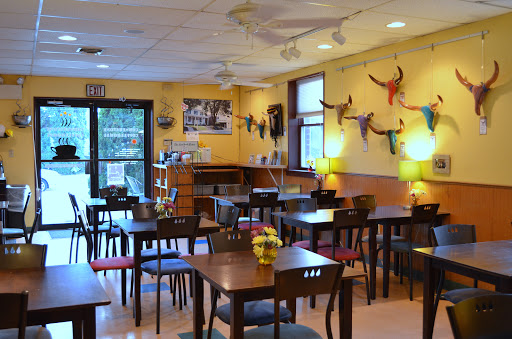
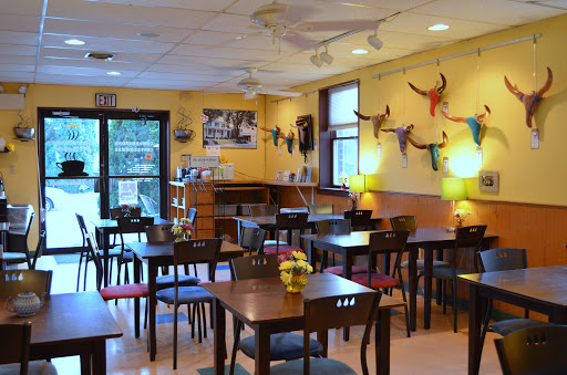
+ teapot [4,289,48,317]
